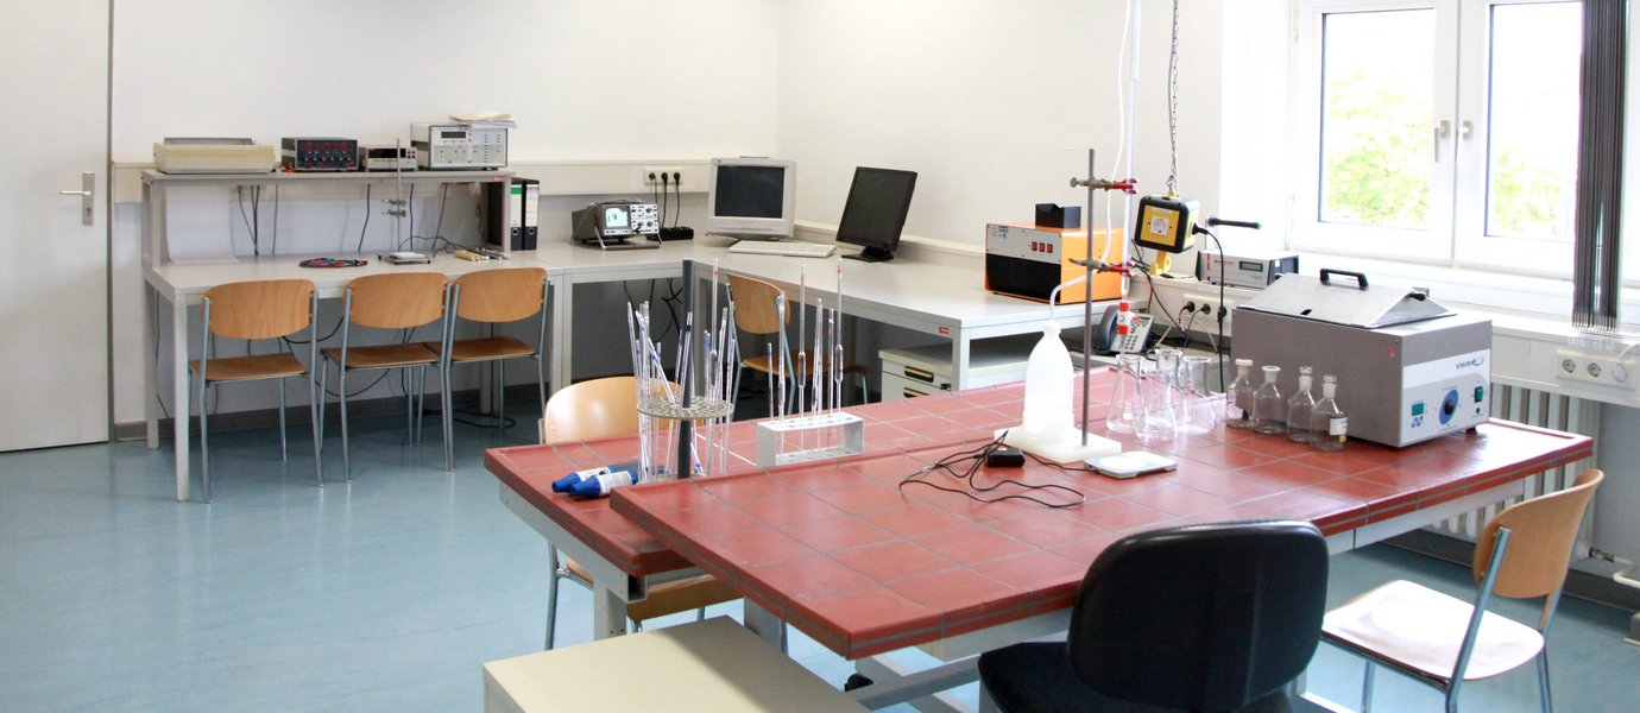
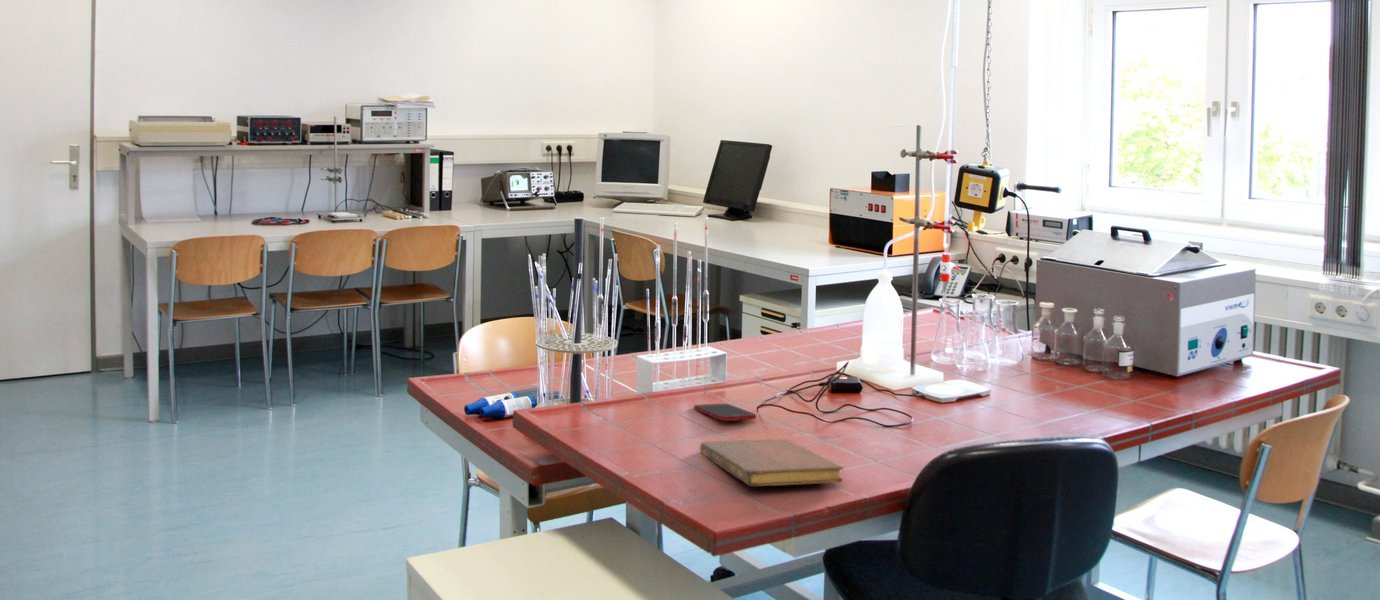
+ notebook [699,438,844,487]
+ cell phone [693,403,757,422]
